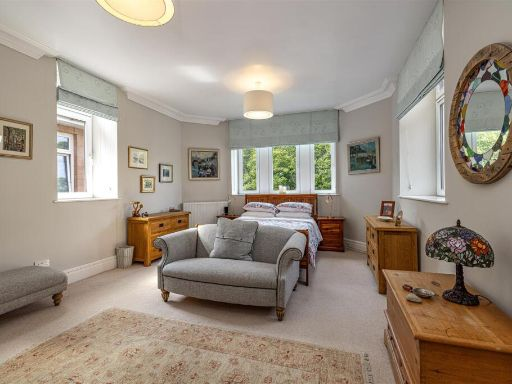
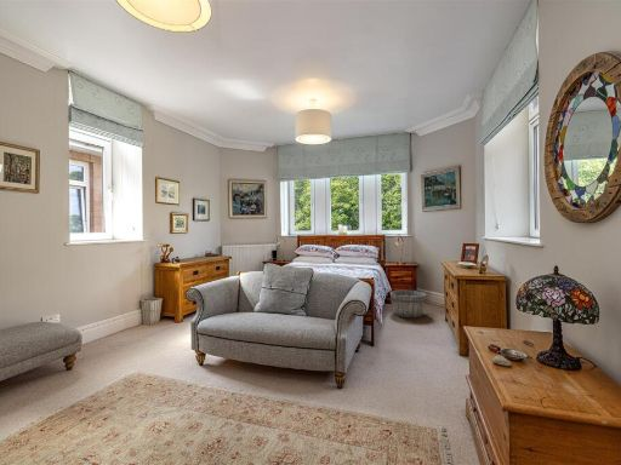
+ wooden bucket [389,285,427,318]
